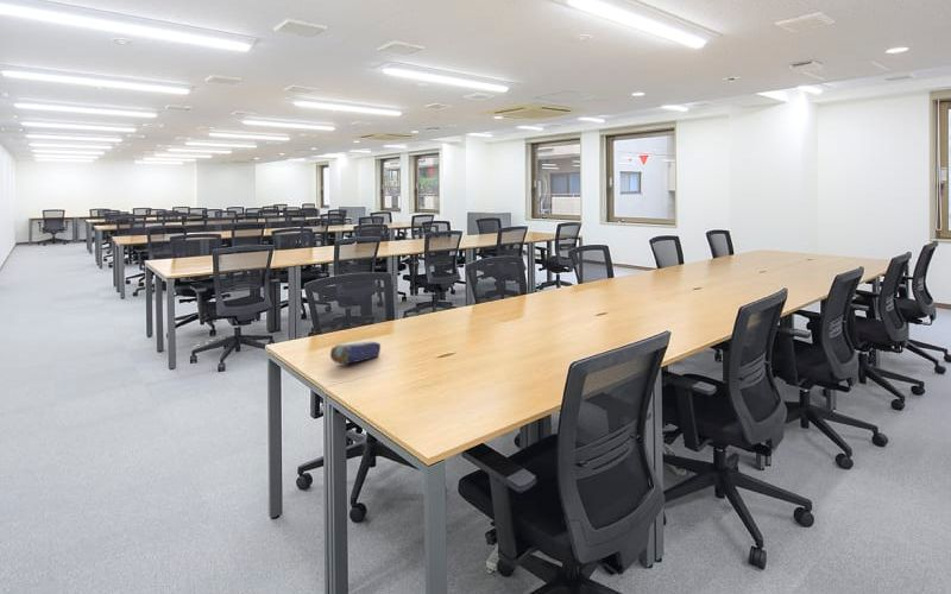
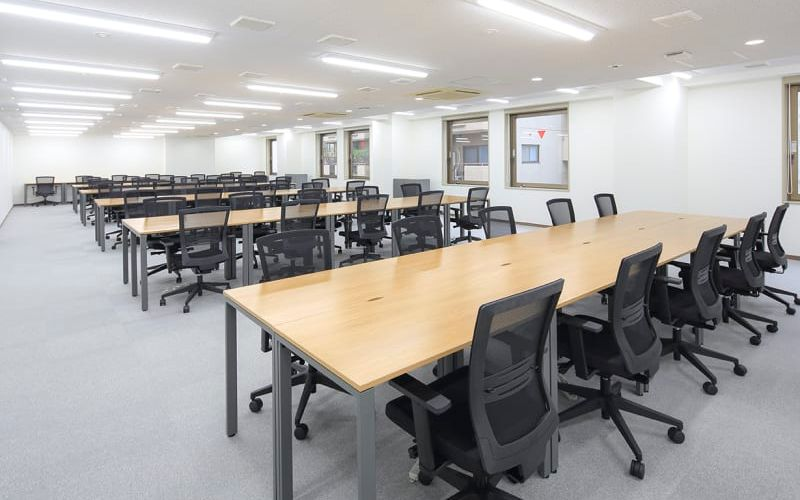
- pencil case [329,340,382,365]
